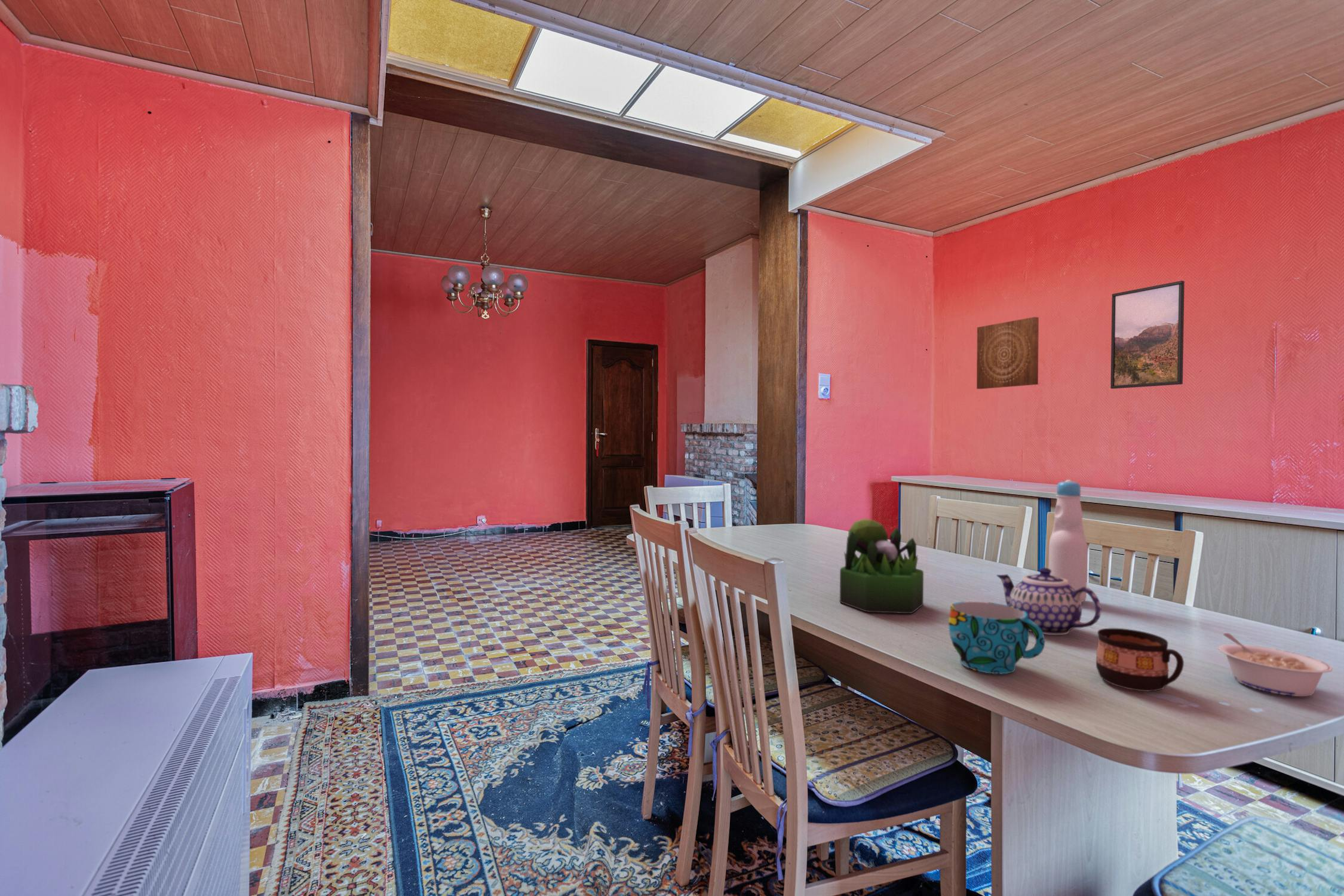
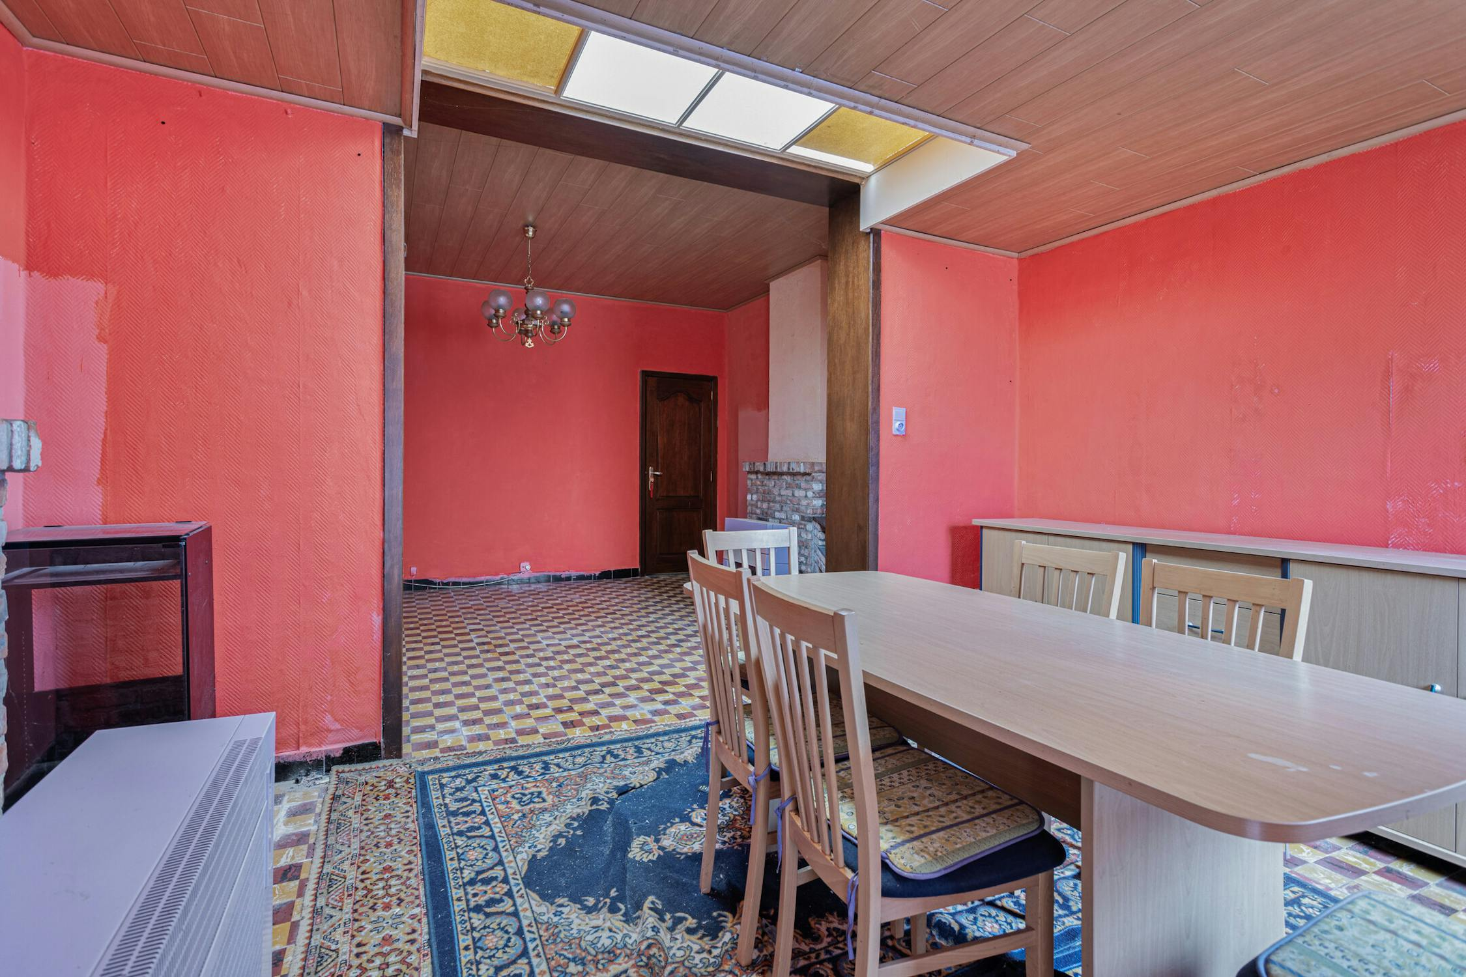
- cup [948,601,1045,674]
- cup [1096,628,1185,692]
- bottle [1048,479,1088,603]
- wall art [976,317,1039,389]
- legume [1217,633,1333,697]
- plant [839,518,924,614]
- teapot [996,567,1102,636]
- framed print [1110,280,1185,389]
